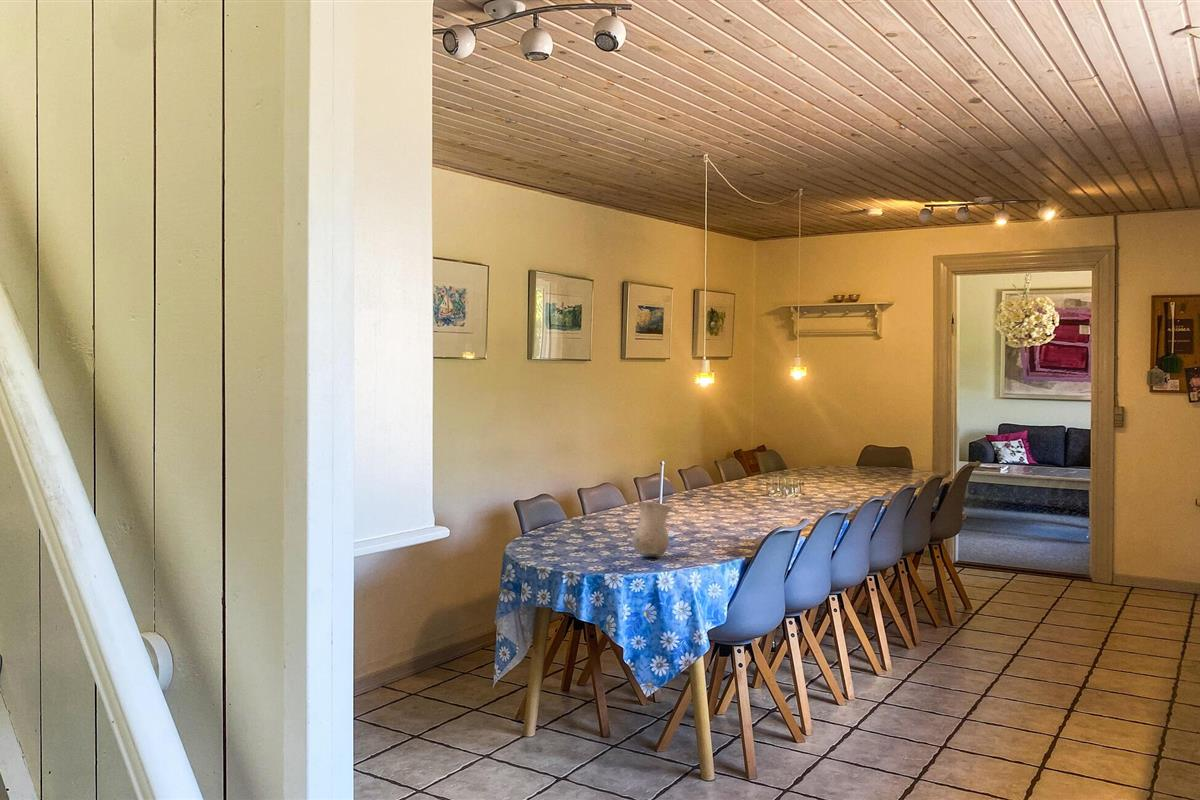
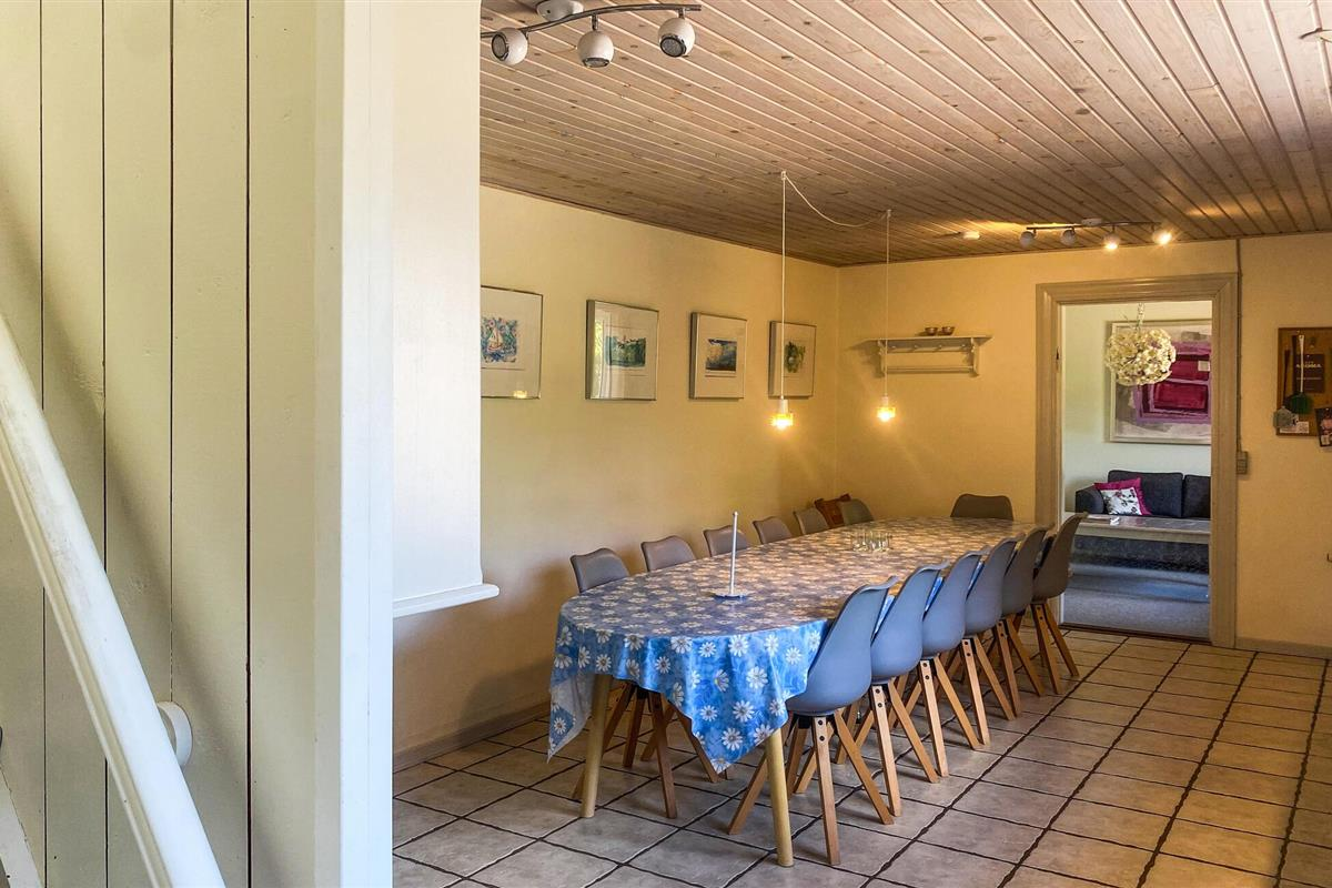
- vase [632,501,673,557]
